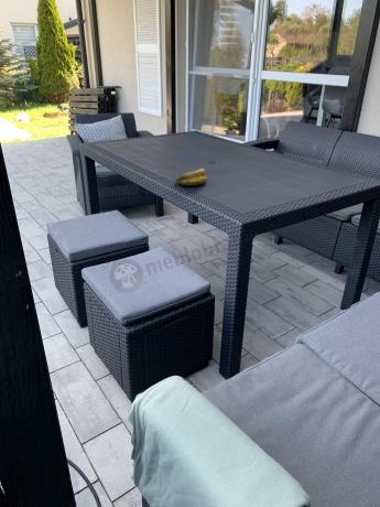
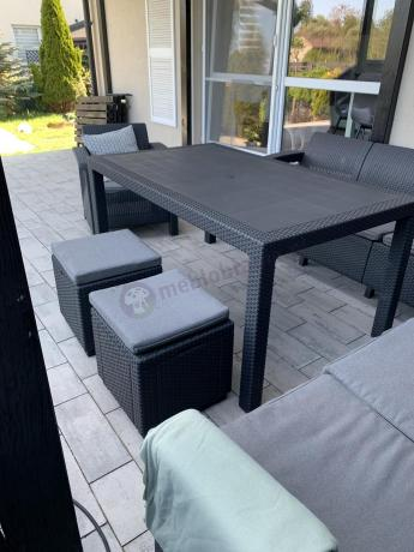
- banana [174,168,208,187]
